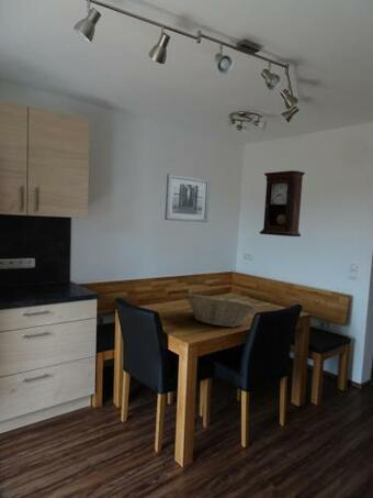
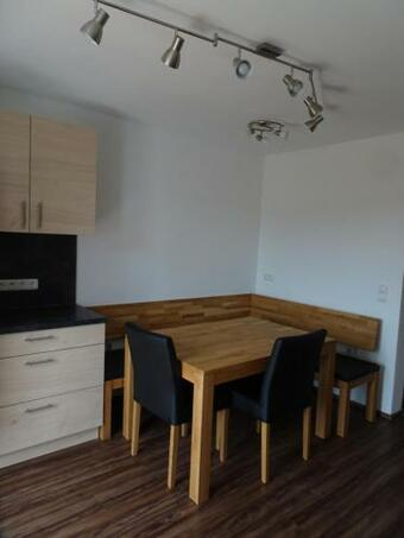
- fruit basket [184,292,256,329]
- pendulum clock [259,169,306,237]
- wall art [163,173,211,223]
